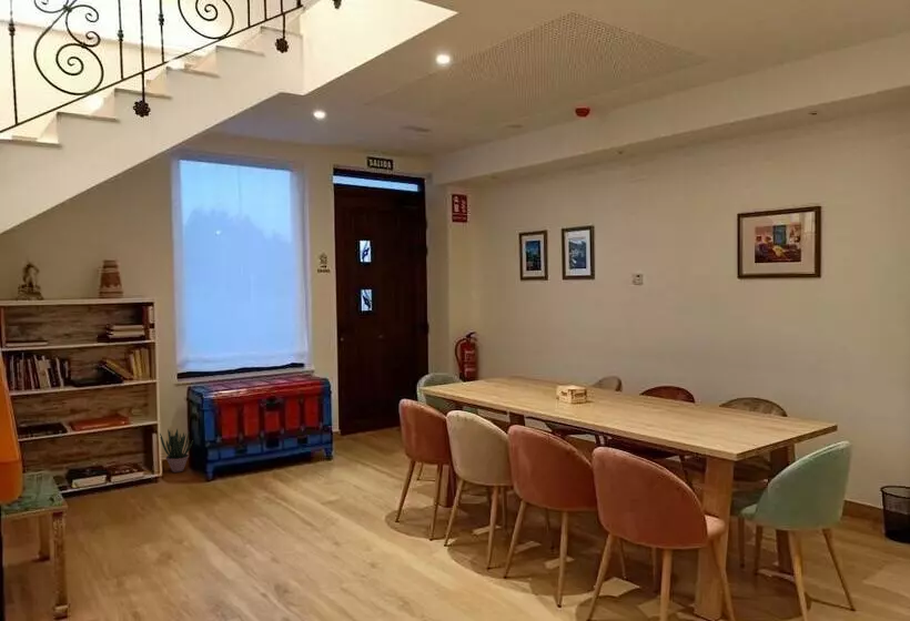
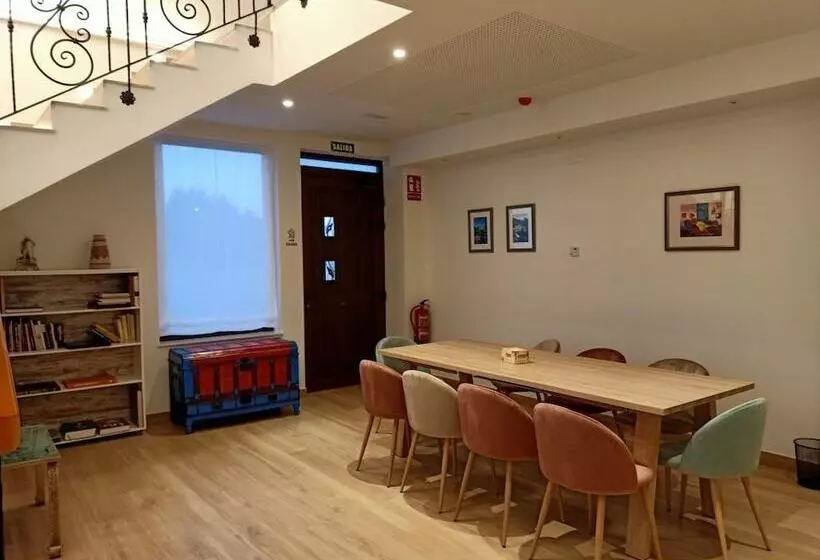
- potted plant [159,428,194,474]
